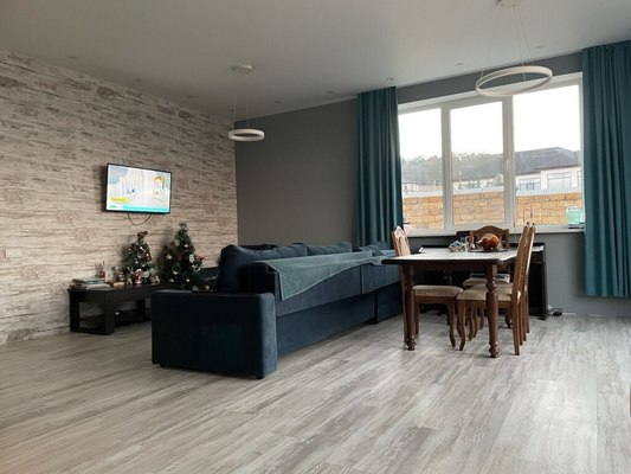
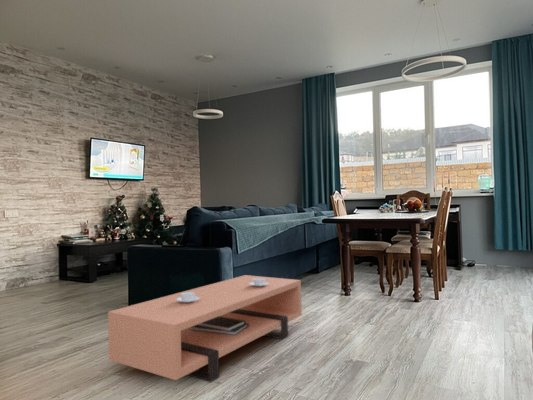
+ coffee table [107,274,303,383]
